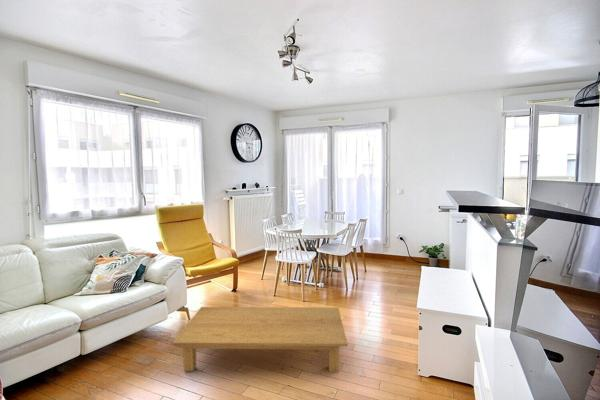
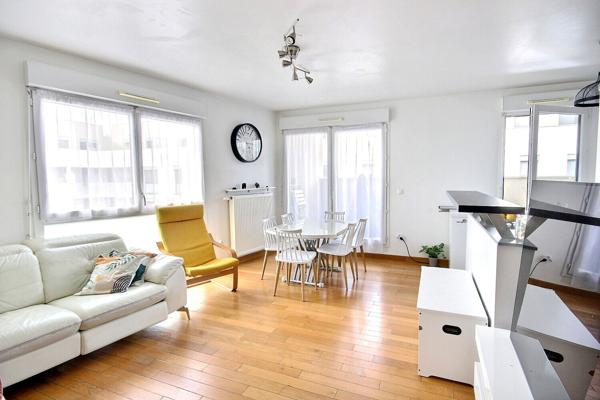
- coffee table [171,306,349,373]
